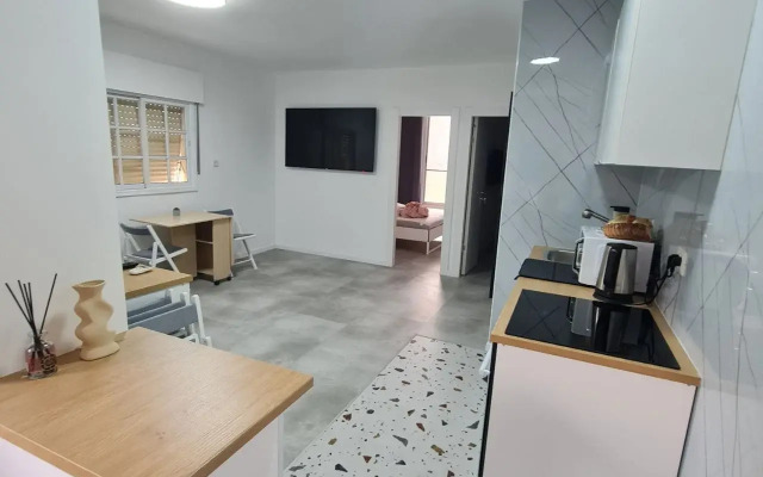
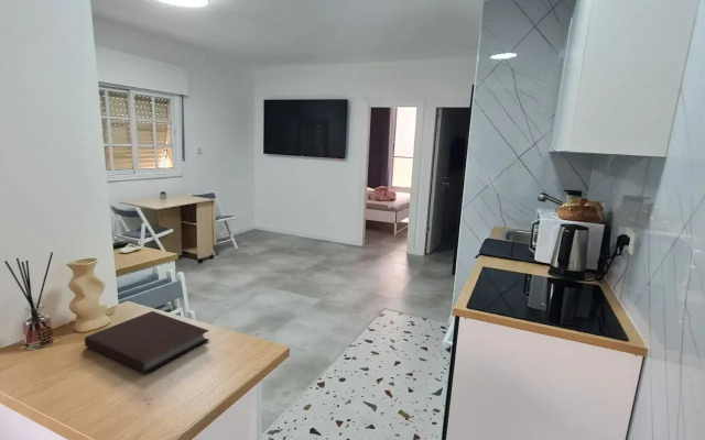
+ notebook [84,310,210,374]
